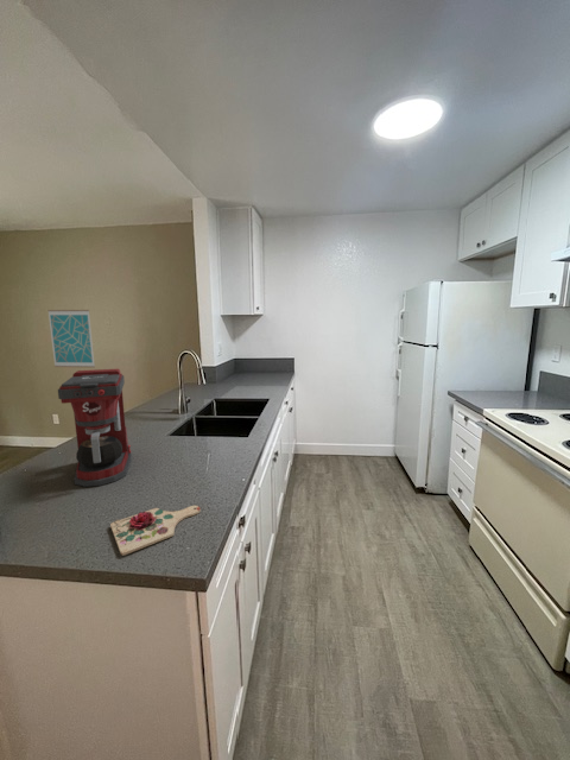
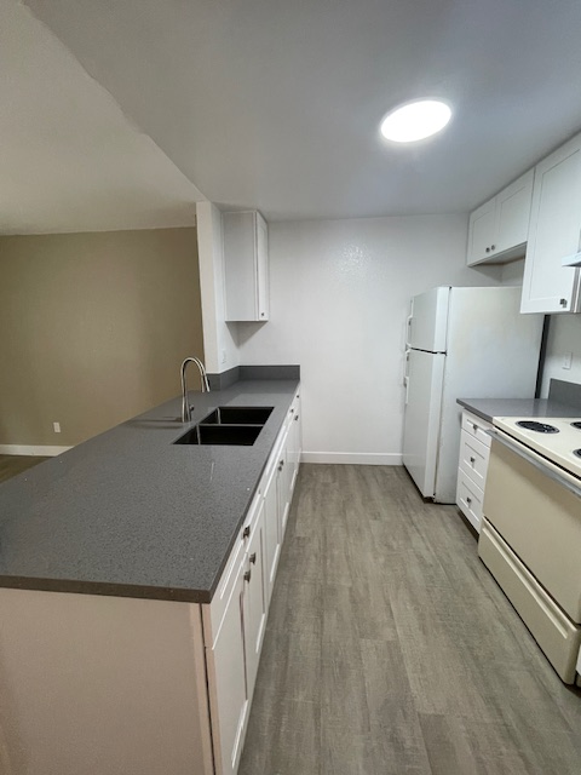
- wall art [46,309,96,369]
- cutting board [109,505,201,557]
- coffee maker [57,368,133,488]
